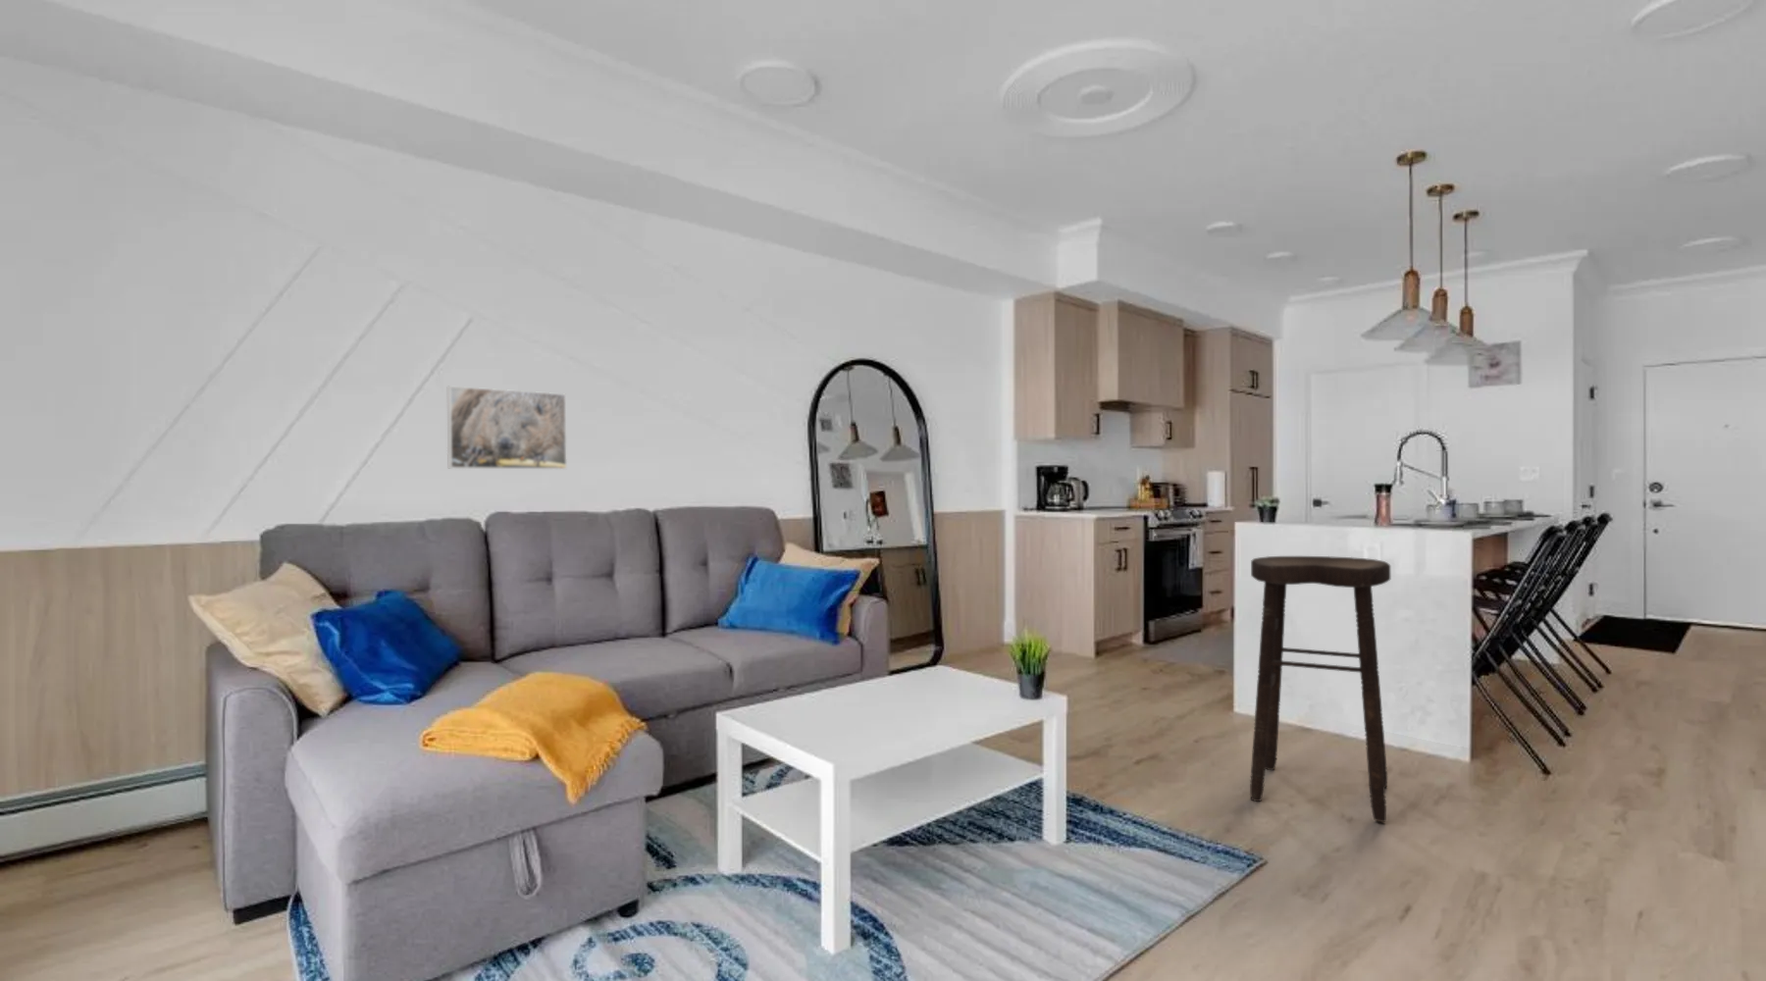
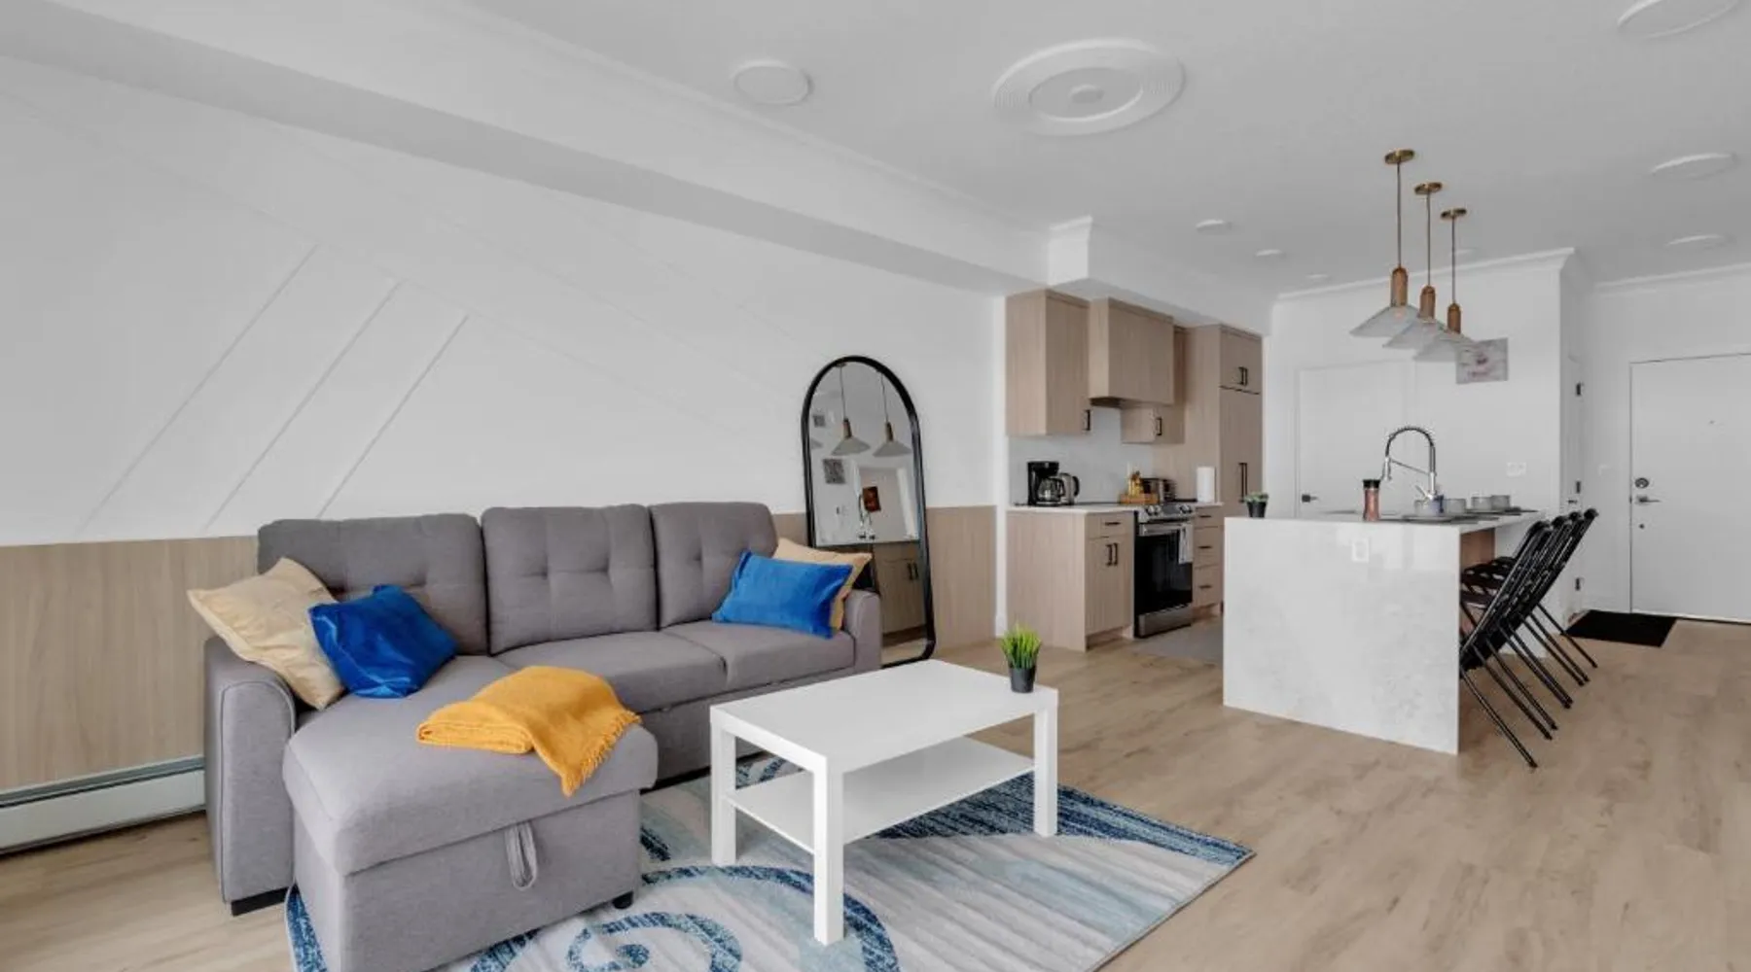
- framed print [447,384,568,470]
- stool [1249,556,1392,823]
